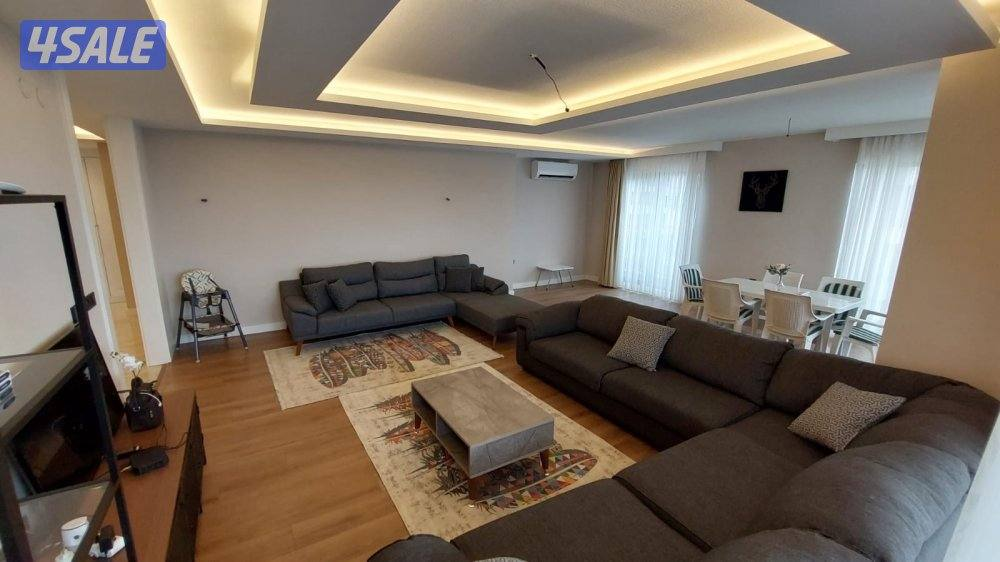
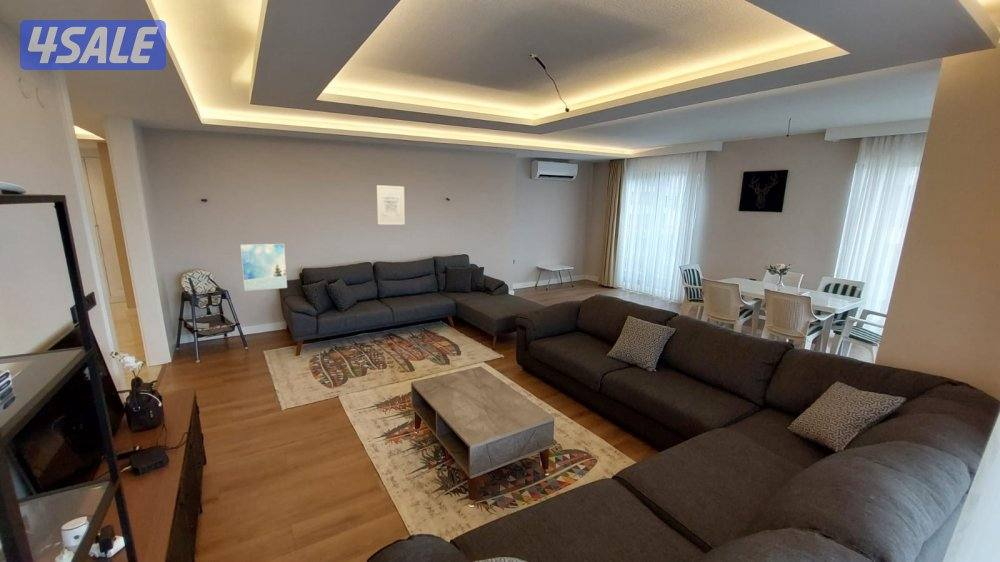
+ wall art [376,184,406,225]
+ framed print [240,243,288,292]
